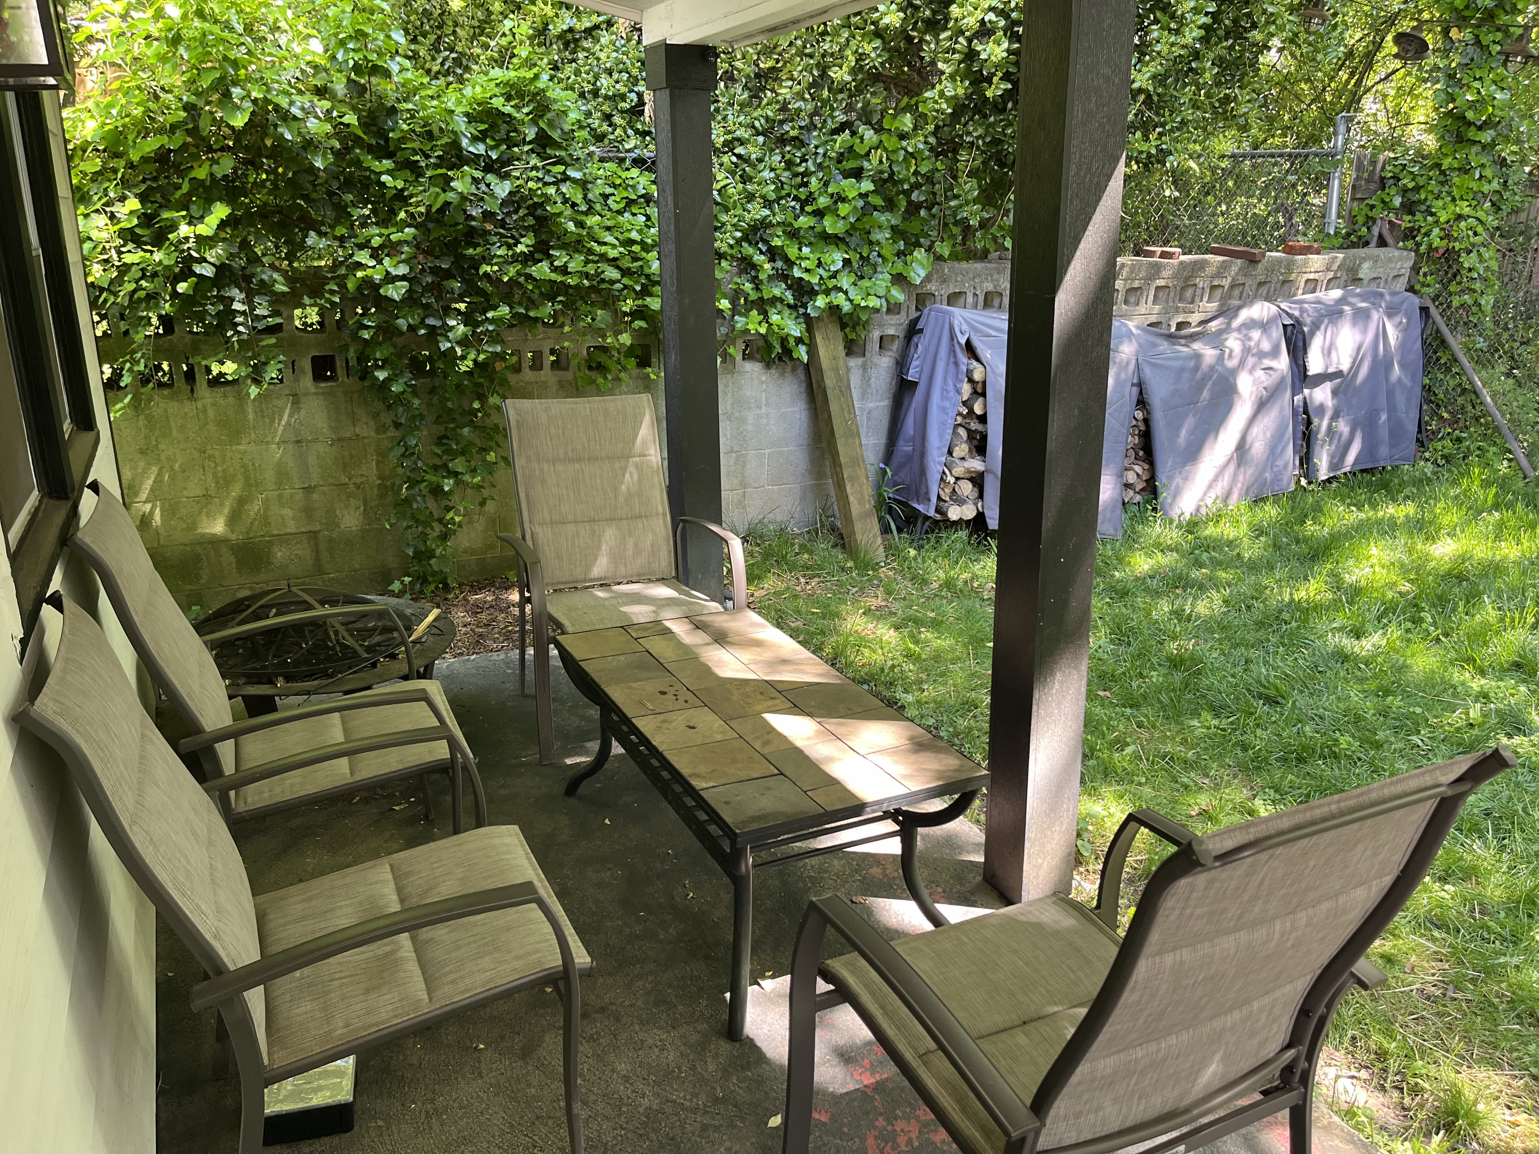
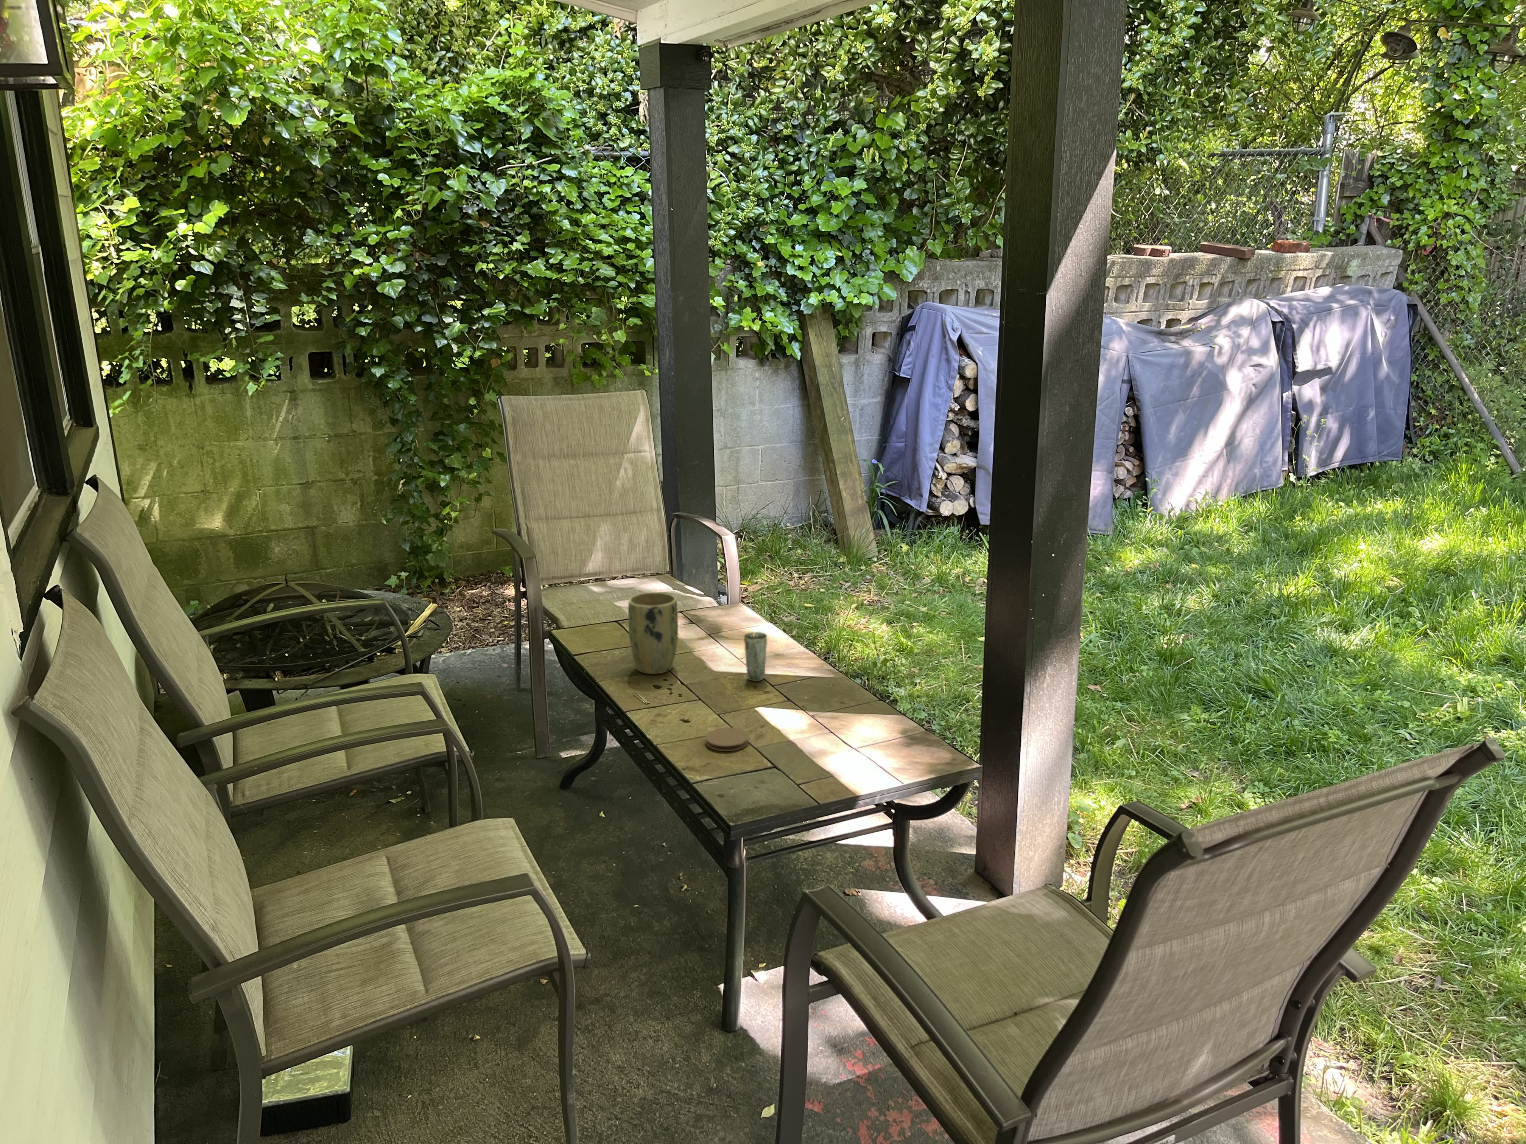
+ plant pot [627,591,679,674]
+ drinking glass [744,631,768,681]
+ coaster [705,727,749,752]
